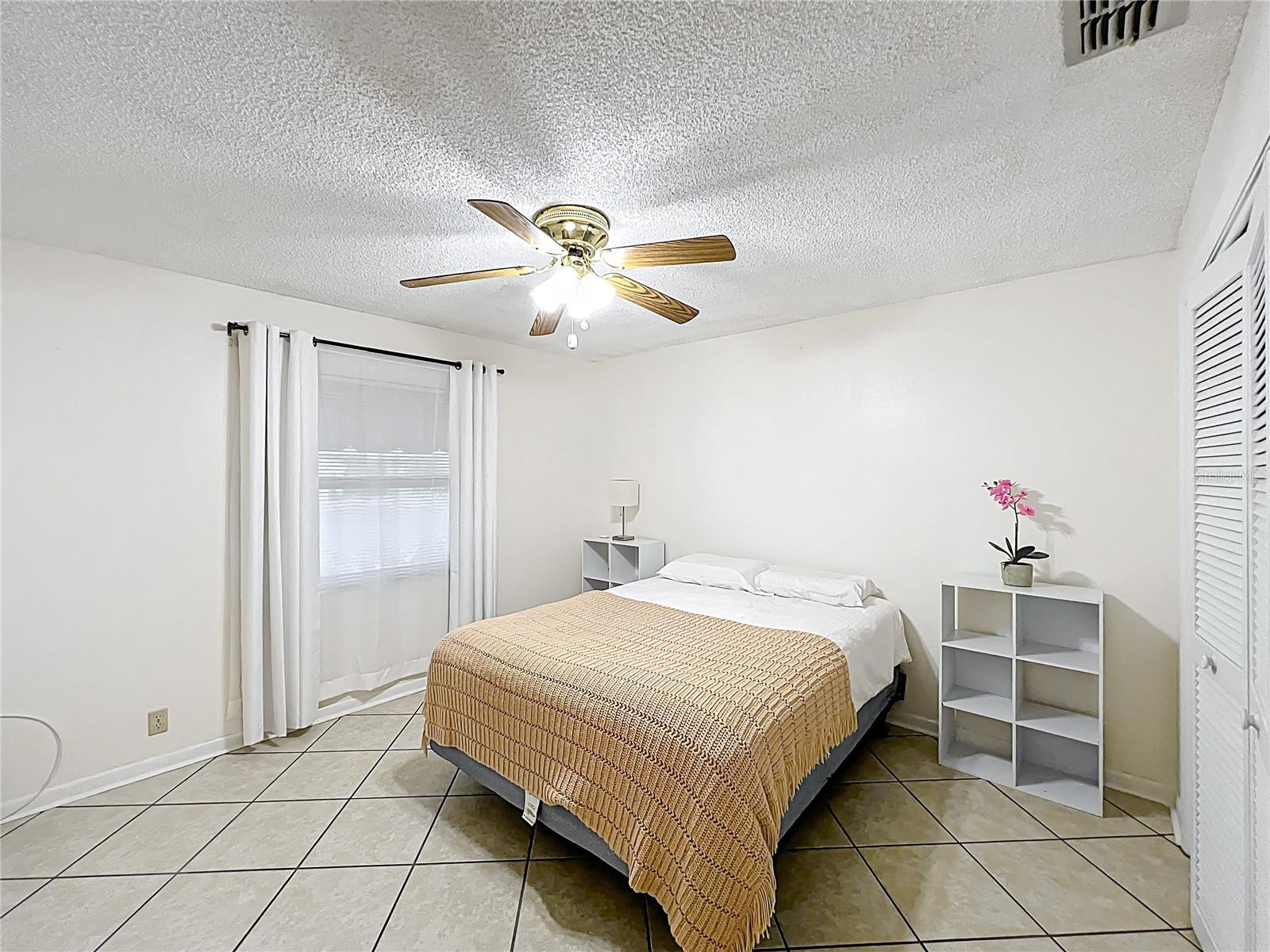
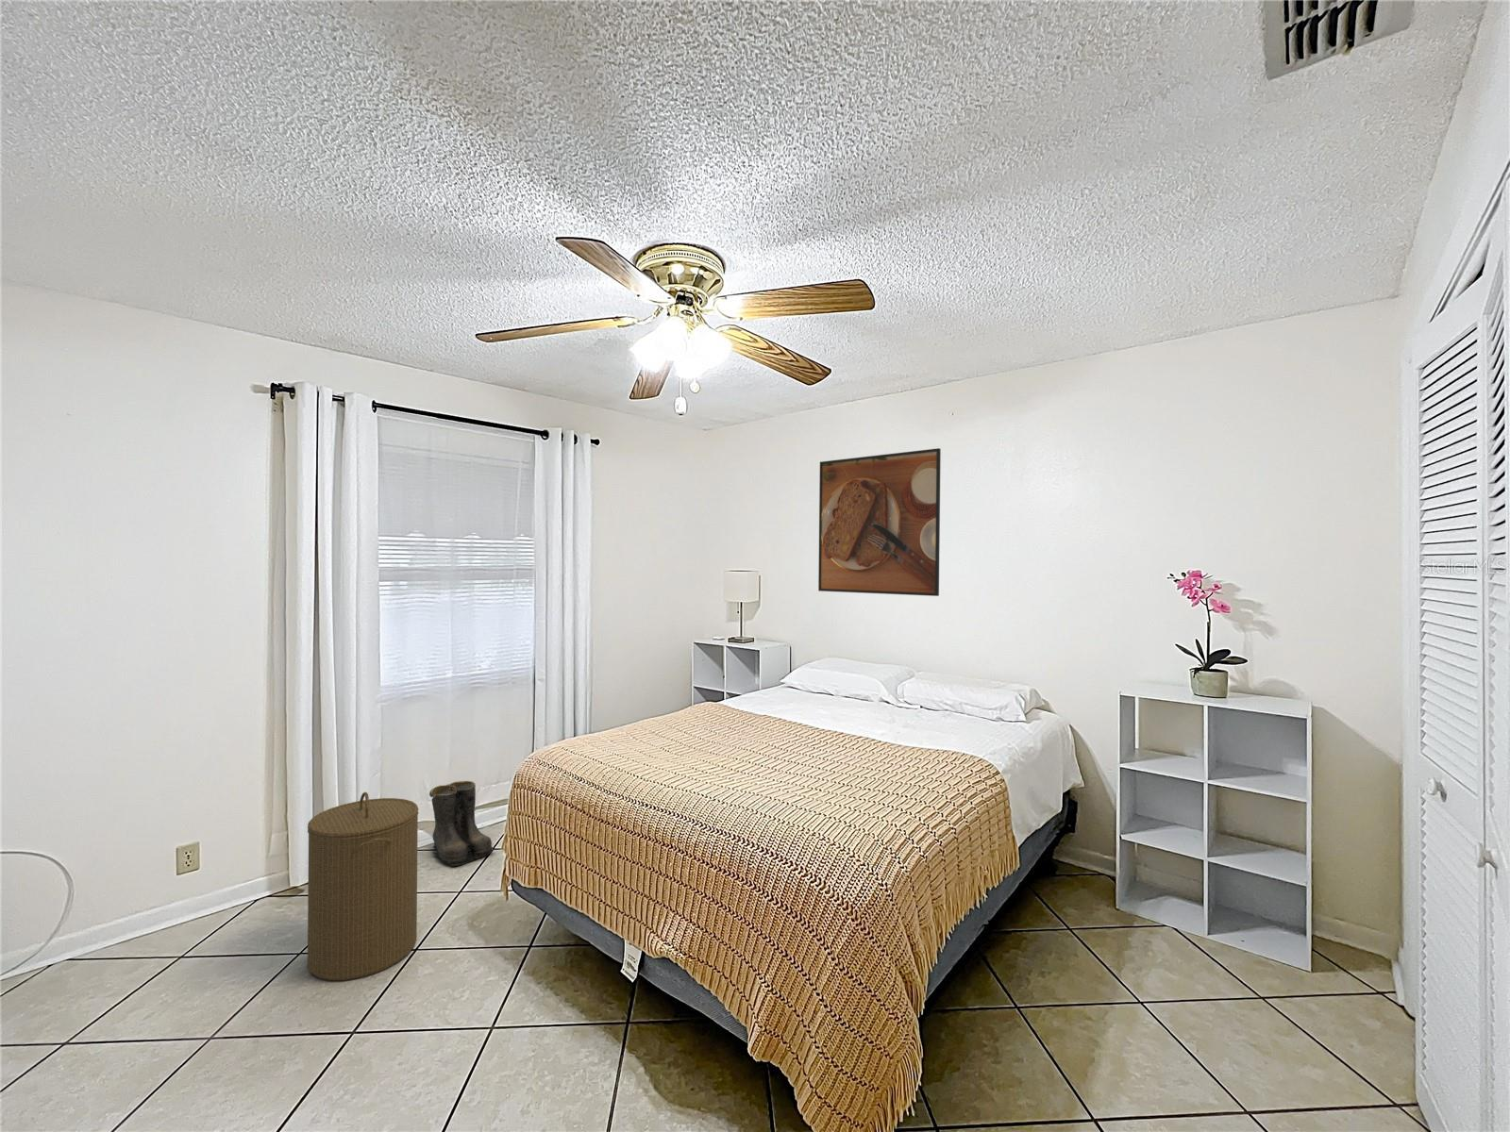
+ laundry hamper [307,792,420,981]
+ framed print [817,447,942,597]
+ boots [428,780,497,868]
